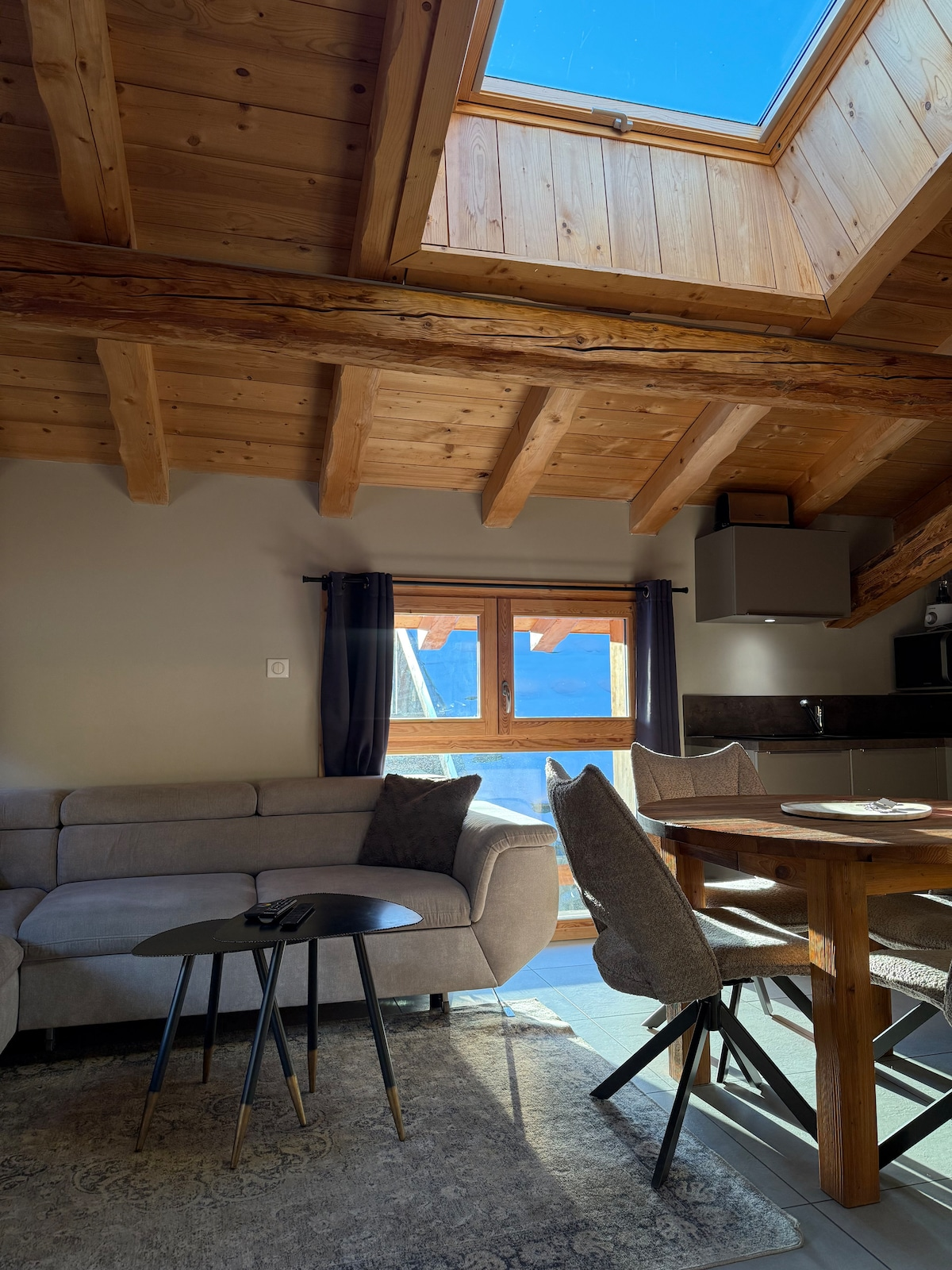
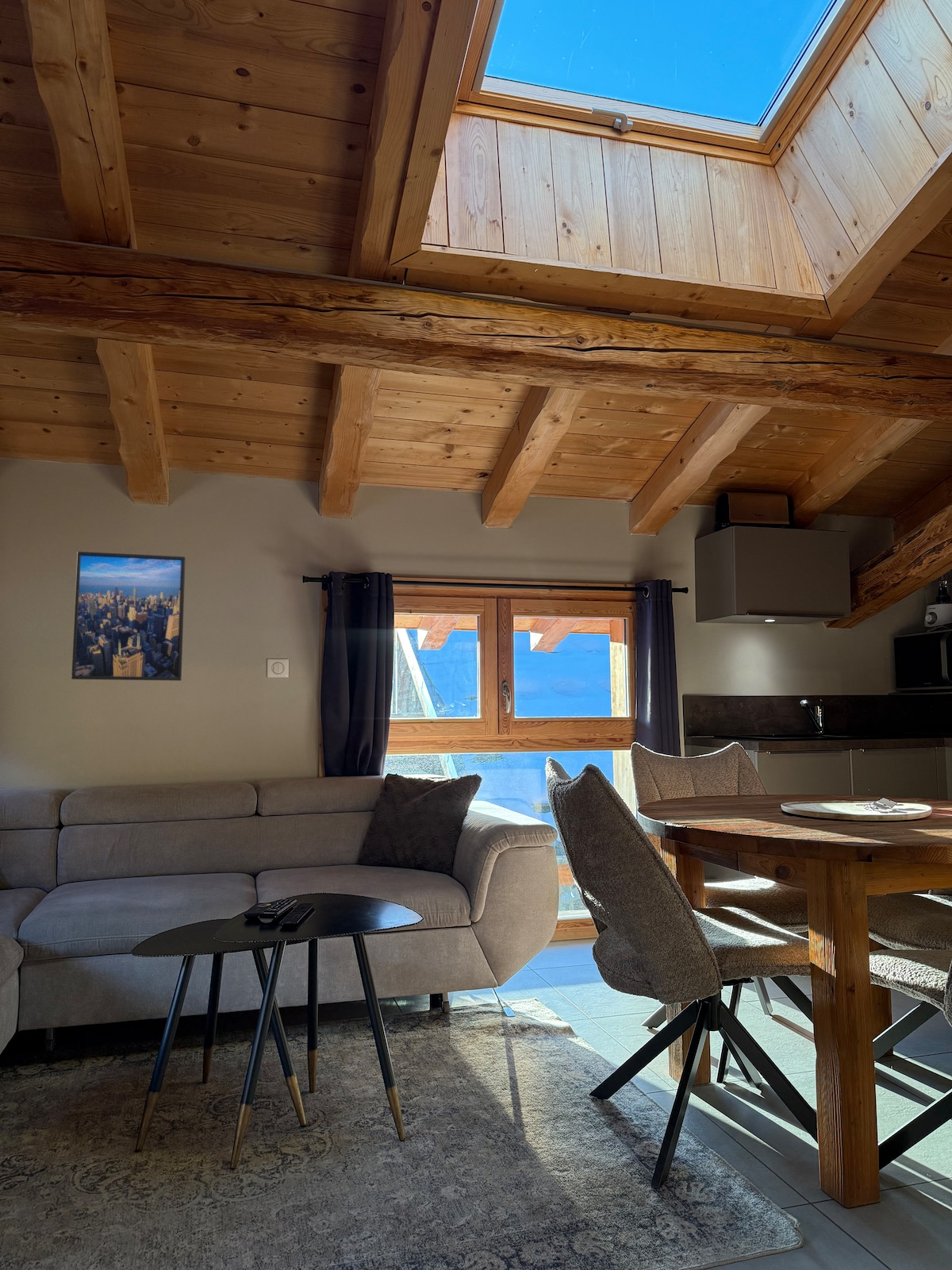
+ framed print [71,551,186,681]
